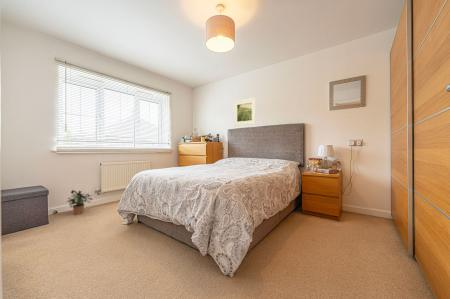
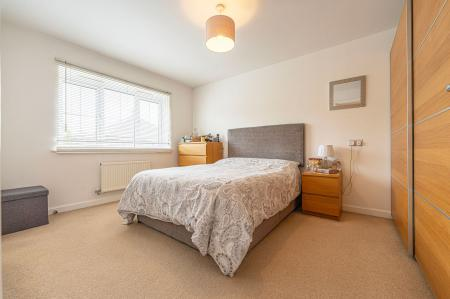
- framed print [233,97,257,127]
- potted plant [66,189,94,215]
